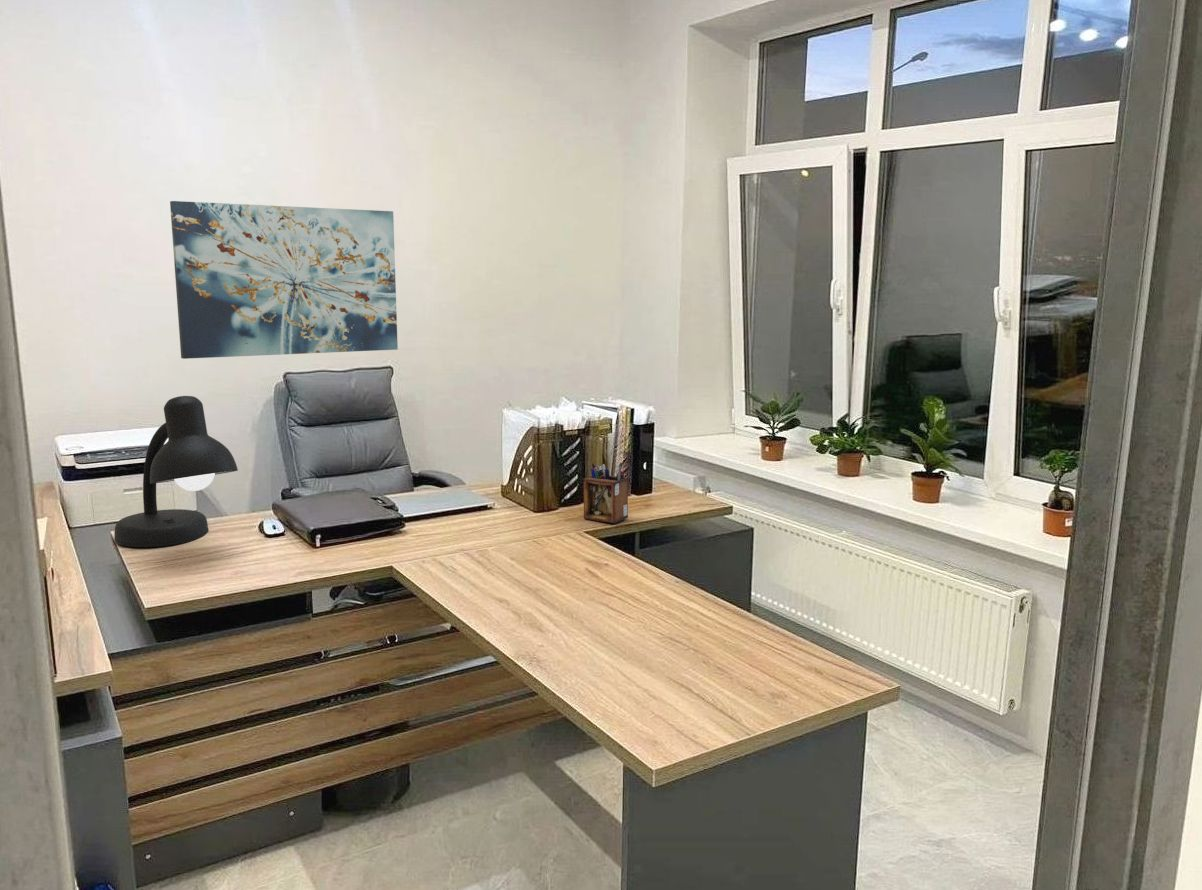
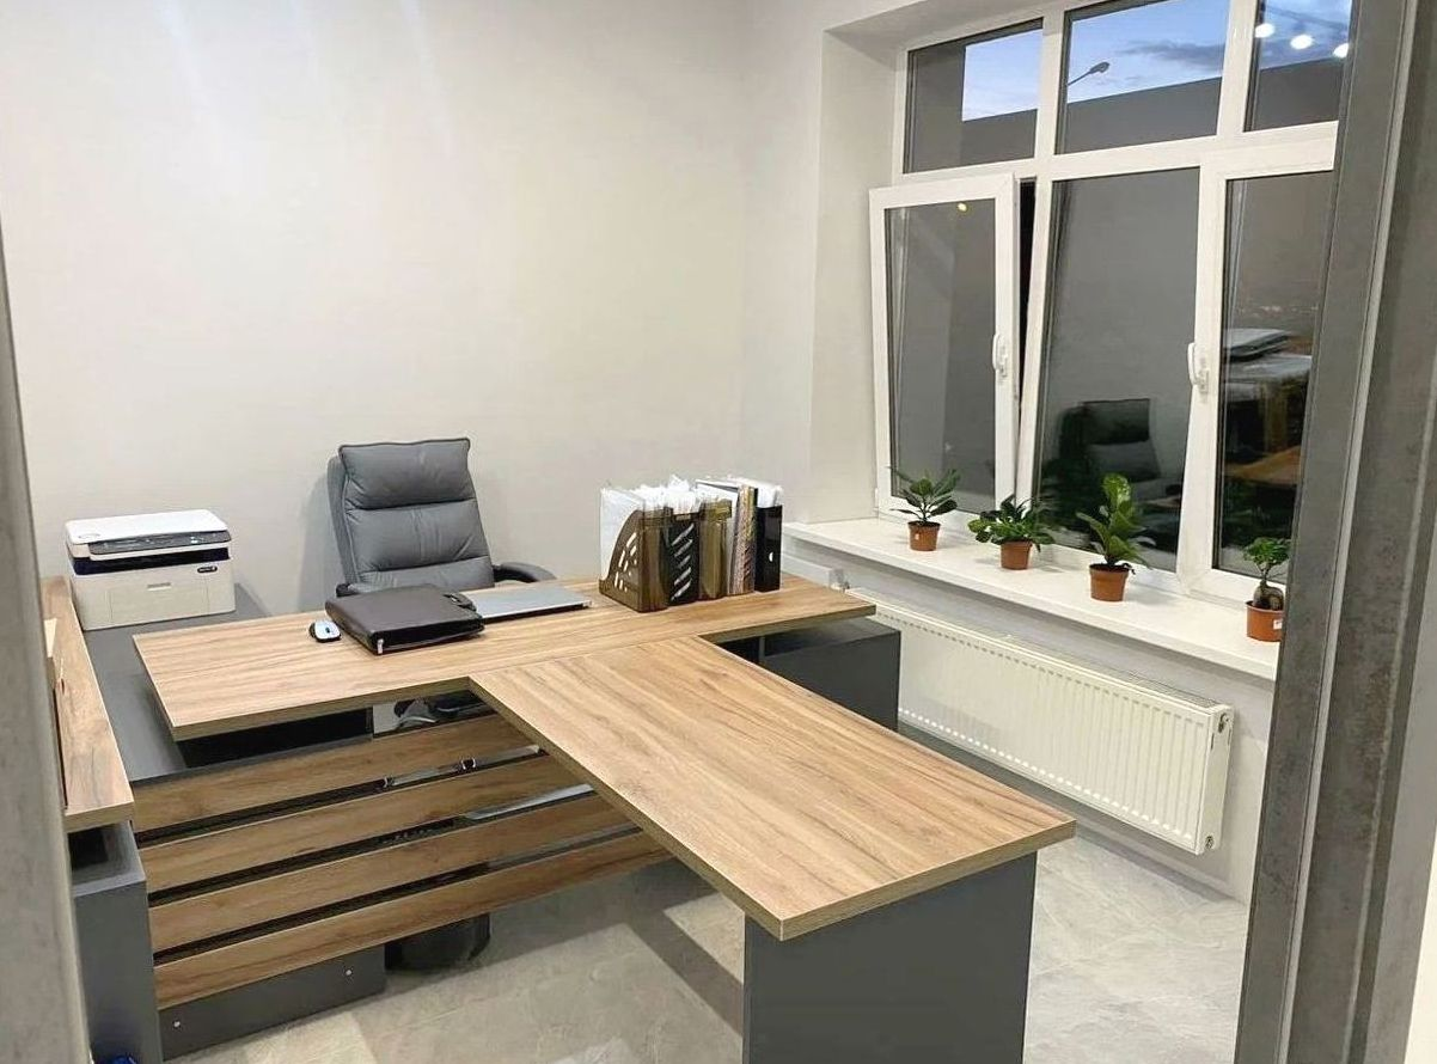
- desk organizer [582,460,629,524]
- desk lamp [113,395,239,548]
- wall art [169,200,399,360]
